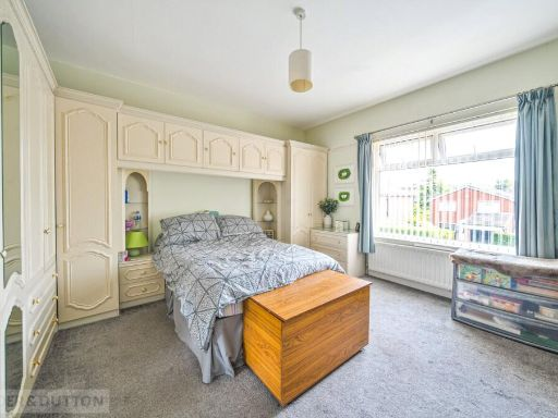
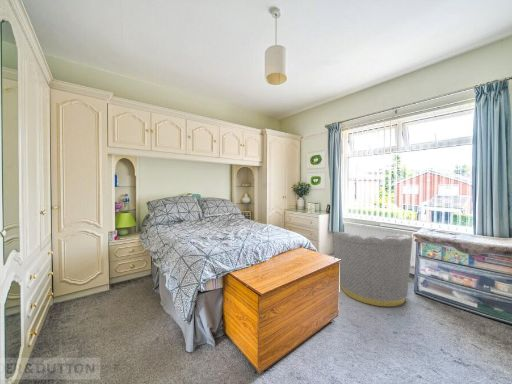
+ armchair [332,231,414,308]
